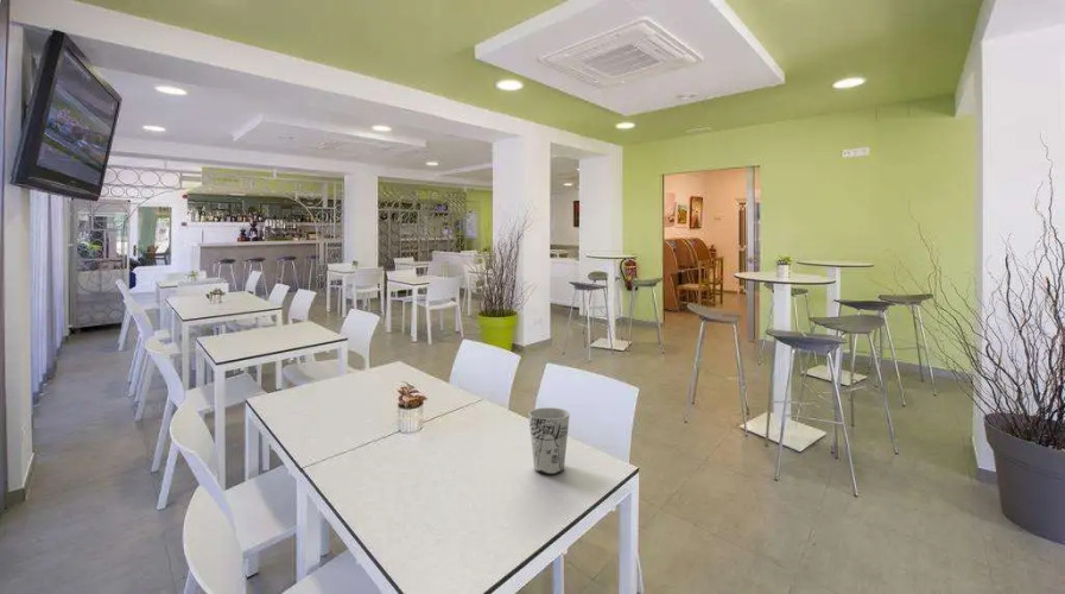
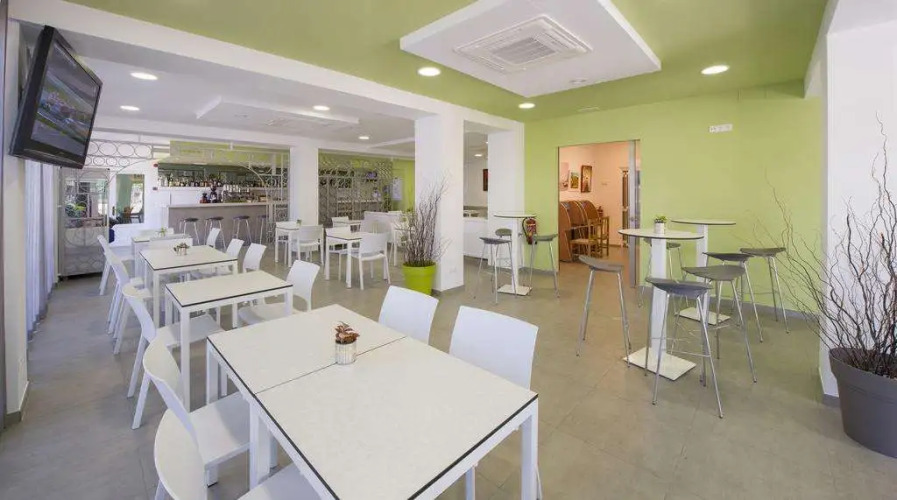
- cup [527,406,571,475]
